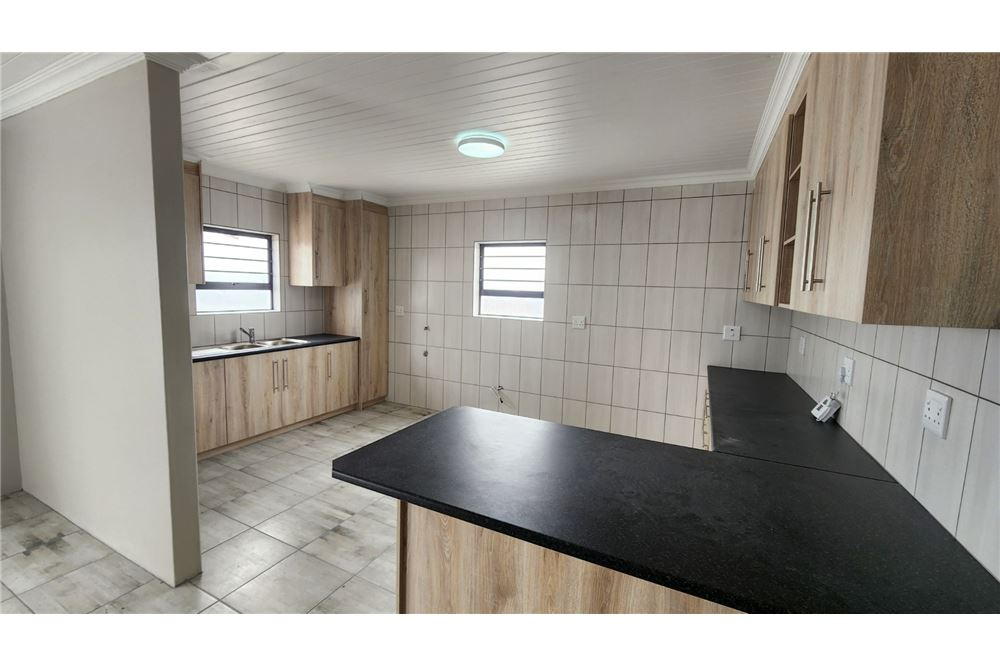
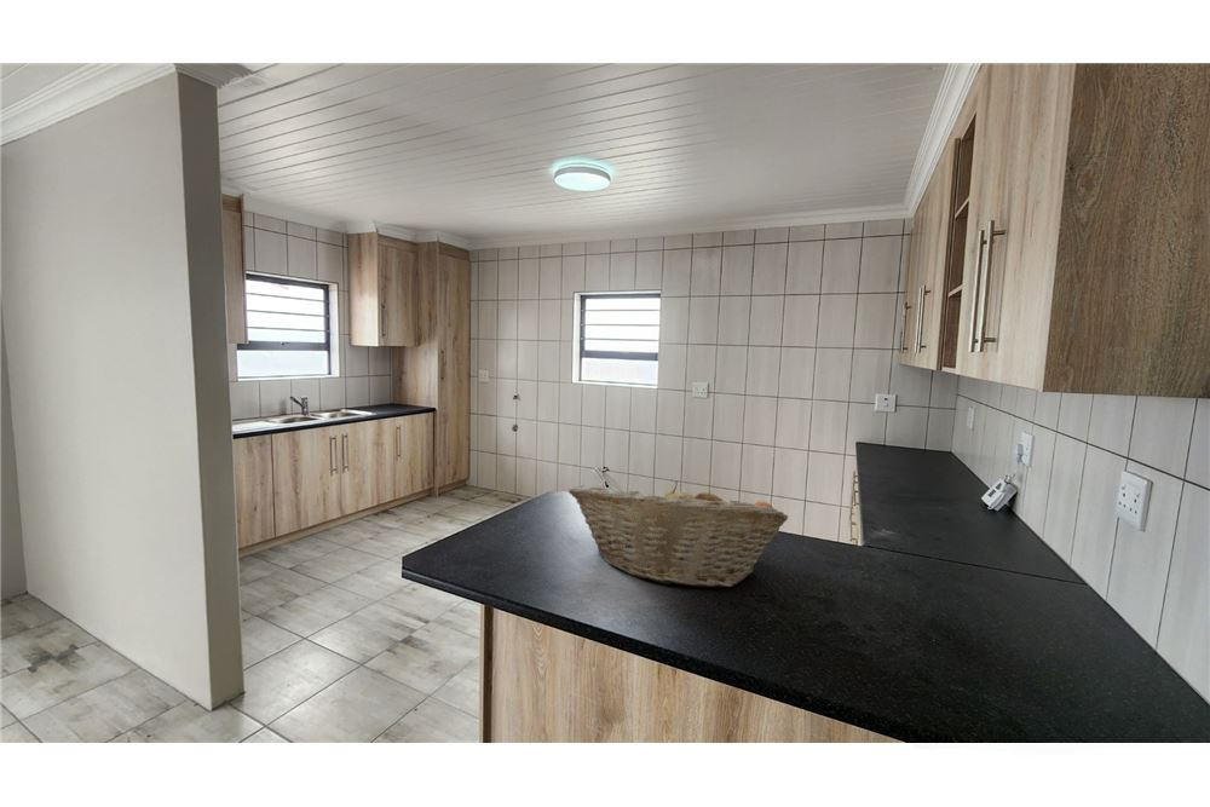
+ fruit basket [567,479,789,588]
